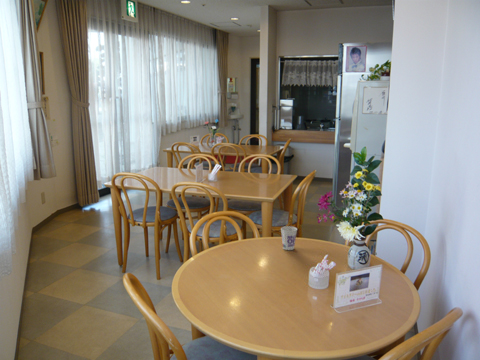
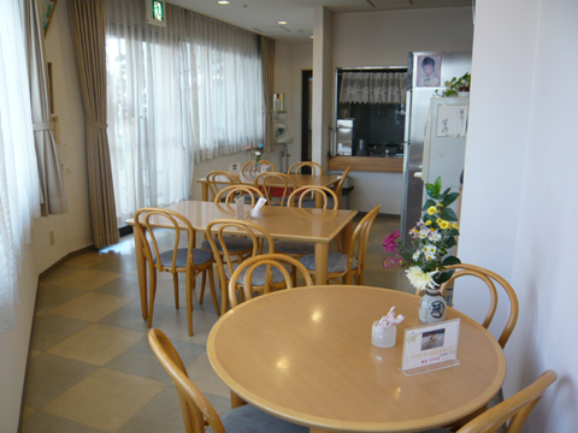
- cup [280,225,298,251]
